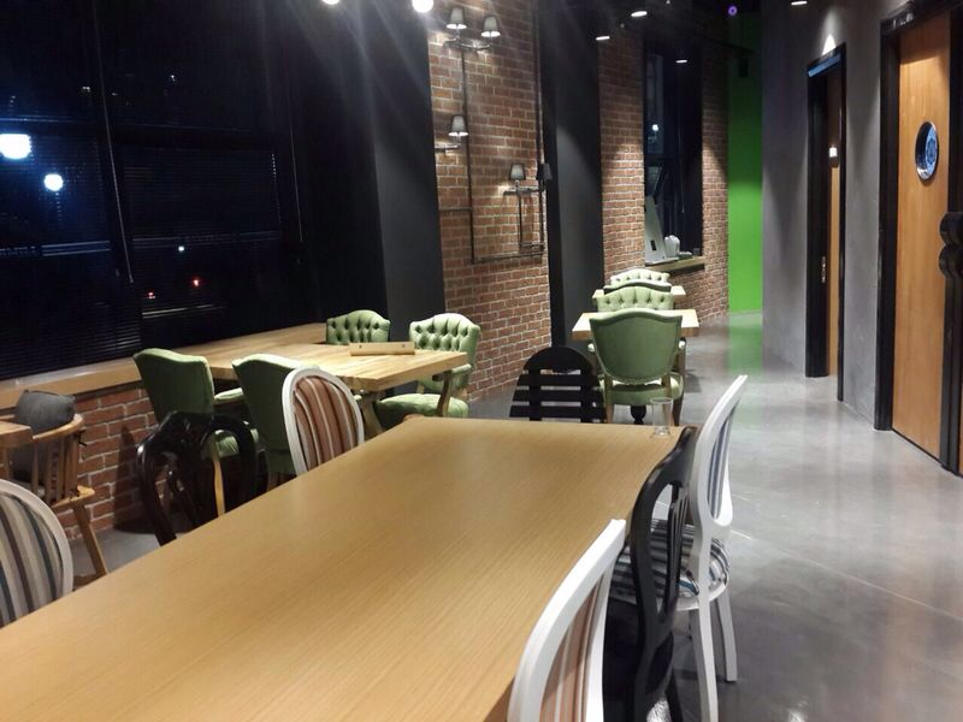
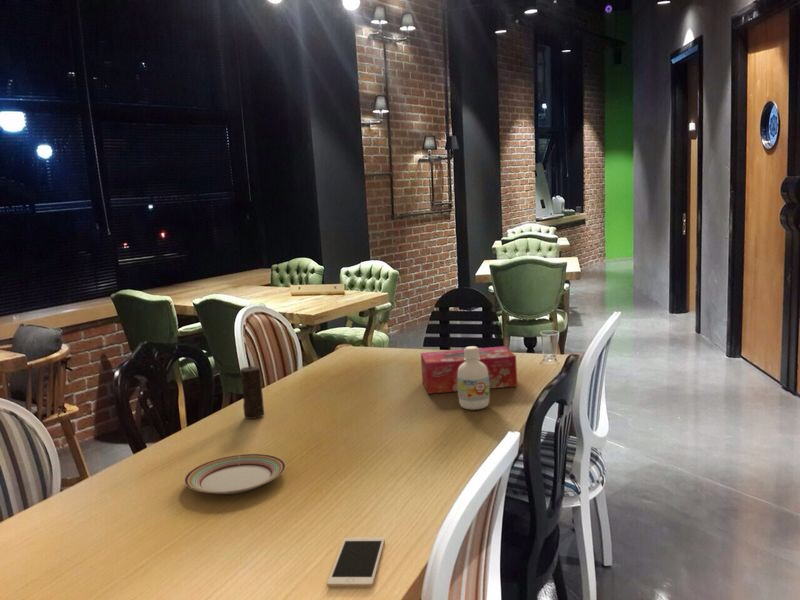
+ candle [239,365,265,420]
+ bottle [457,345,491,411]
+ plate [183,453,286,495]
+ cell phone [326,536,386,588]
+ tissue box [420,345,518,395]
